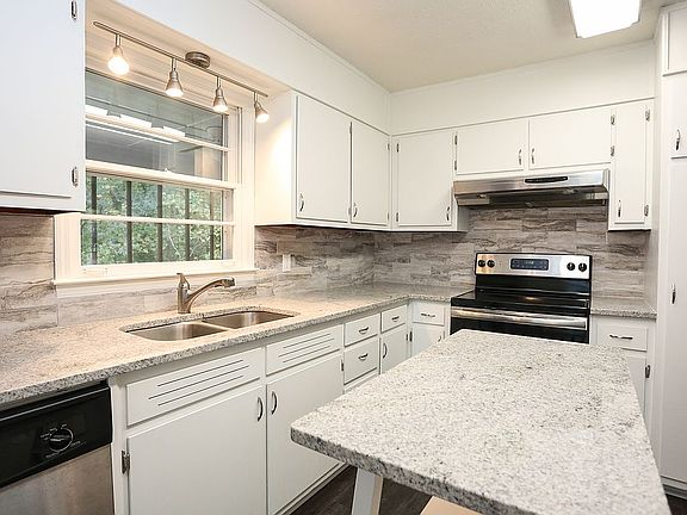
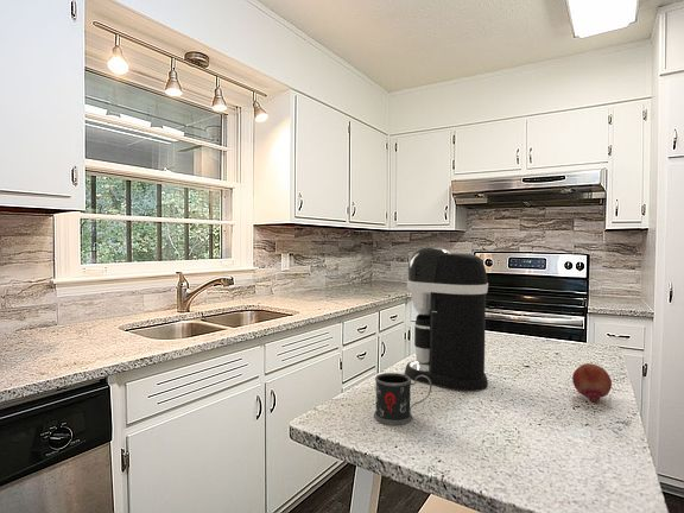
+ coffee maker [404,246,489,392]
+ fruit [571,362,613,404]
+ mug [373,372,432,426]
